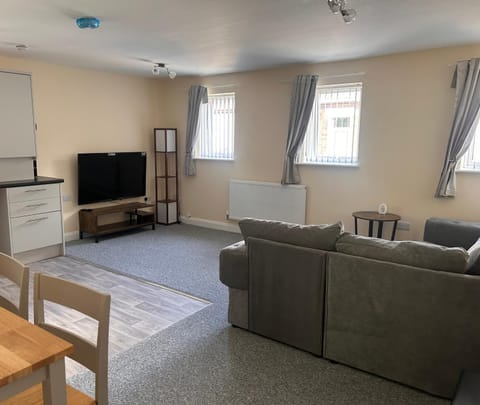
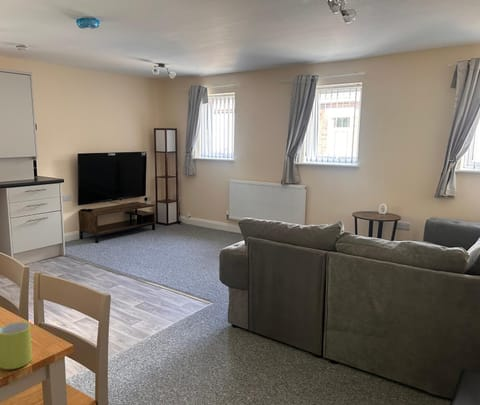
+ mug [0,321,33,370]
